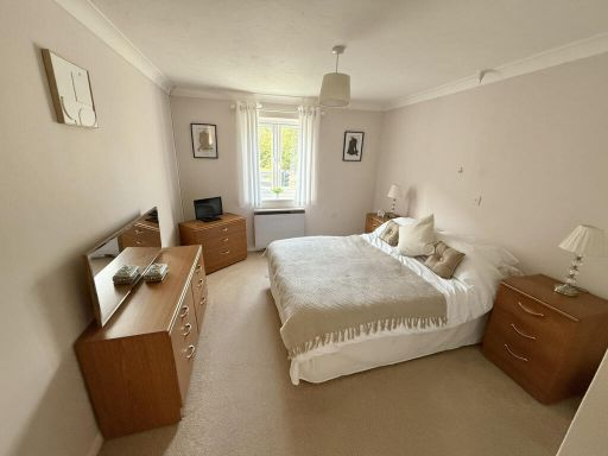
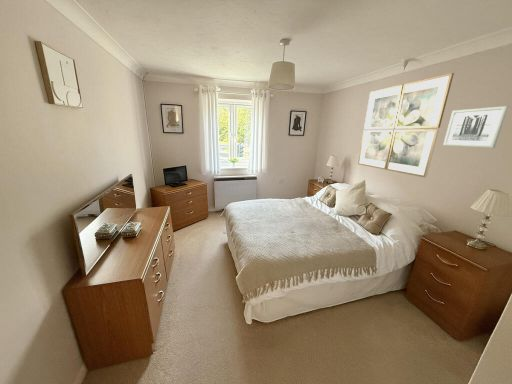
+ wall art [357,72,455,179]
+ wall art [442,105,509,149]
